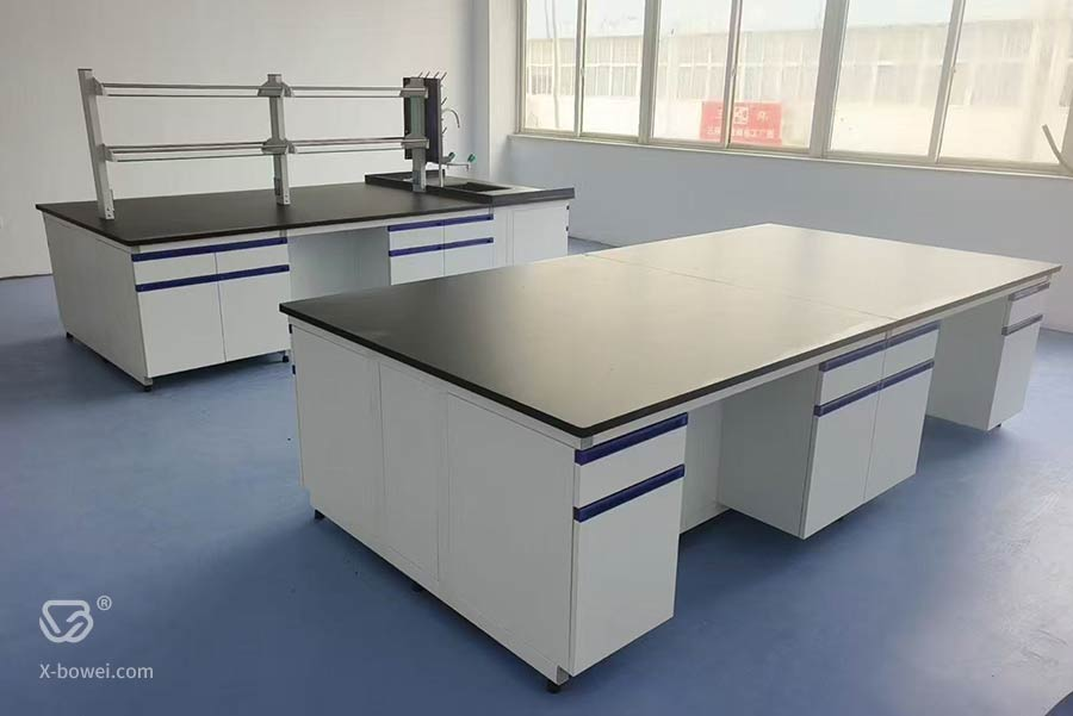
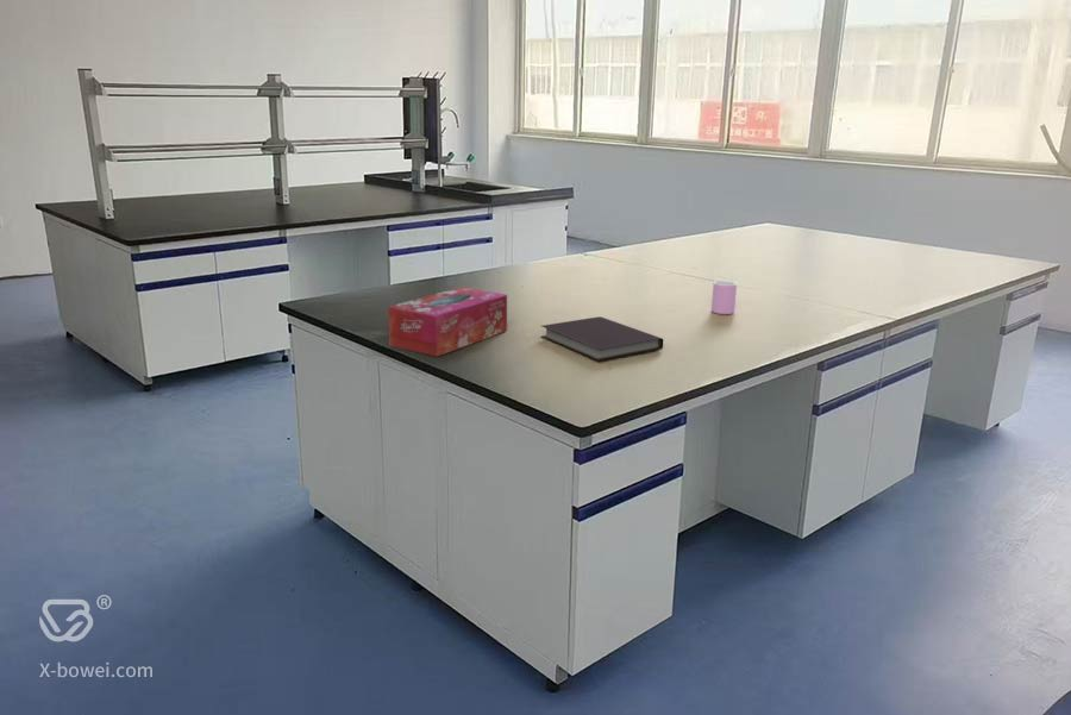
+ notebook [540,315,664,363]
+ cup [710,280,738,315]
+ tissue box [387,286,508,358]
